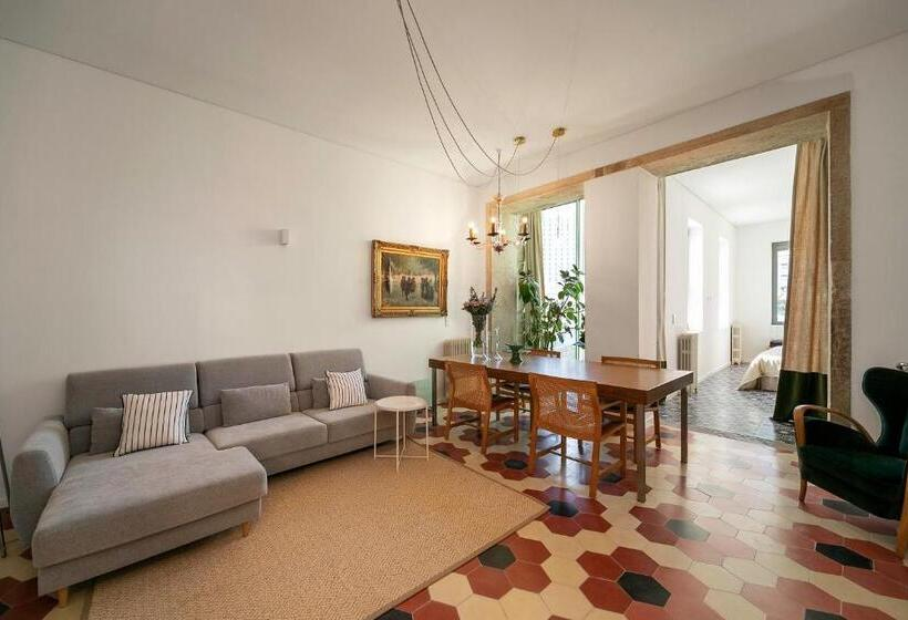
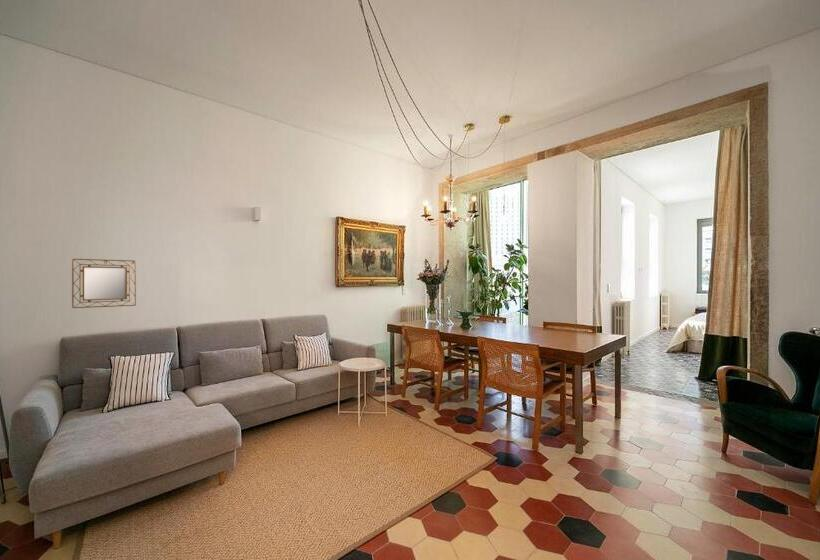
+ home mirror [71,258,137,309]
